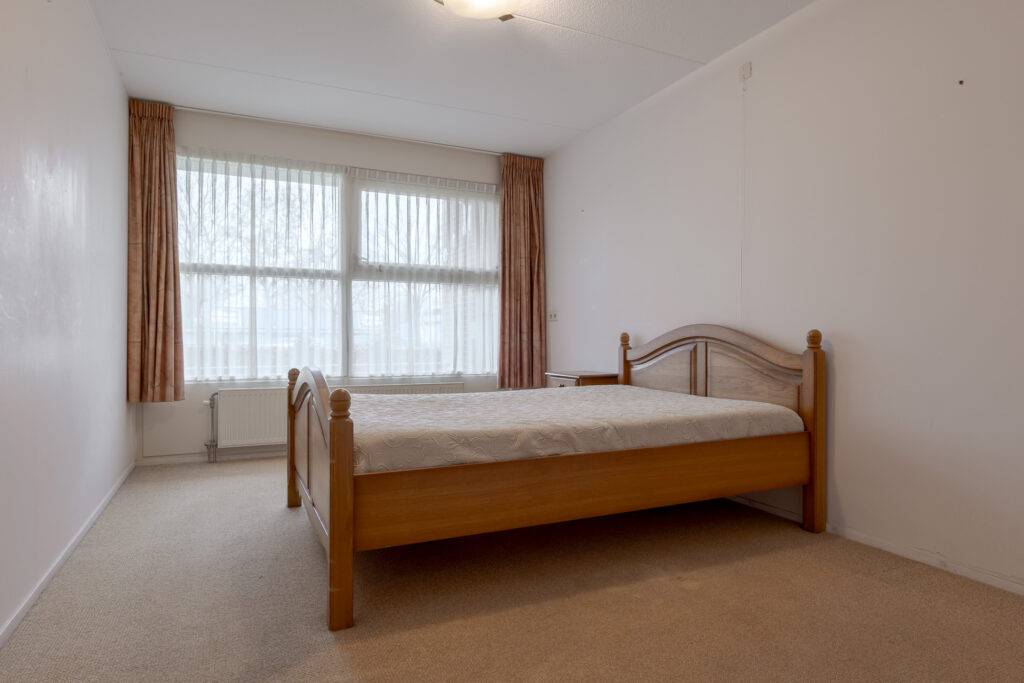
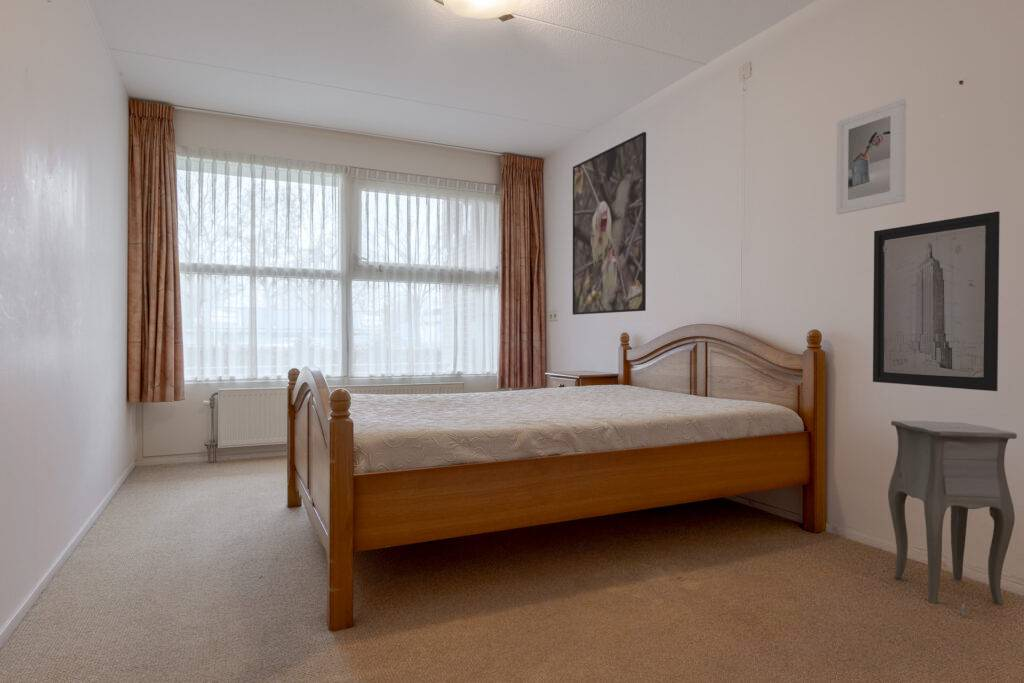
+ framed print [835,98,907,215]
+ side table [887,419,1018,617]
+ wall art [872,210,1001,392]
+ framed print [572,131,647,316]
